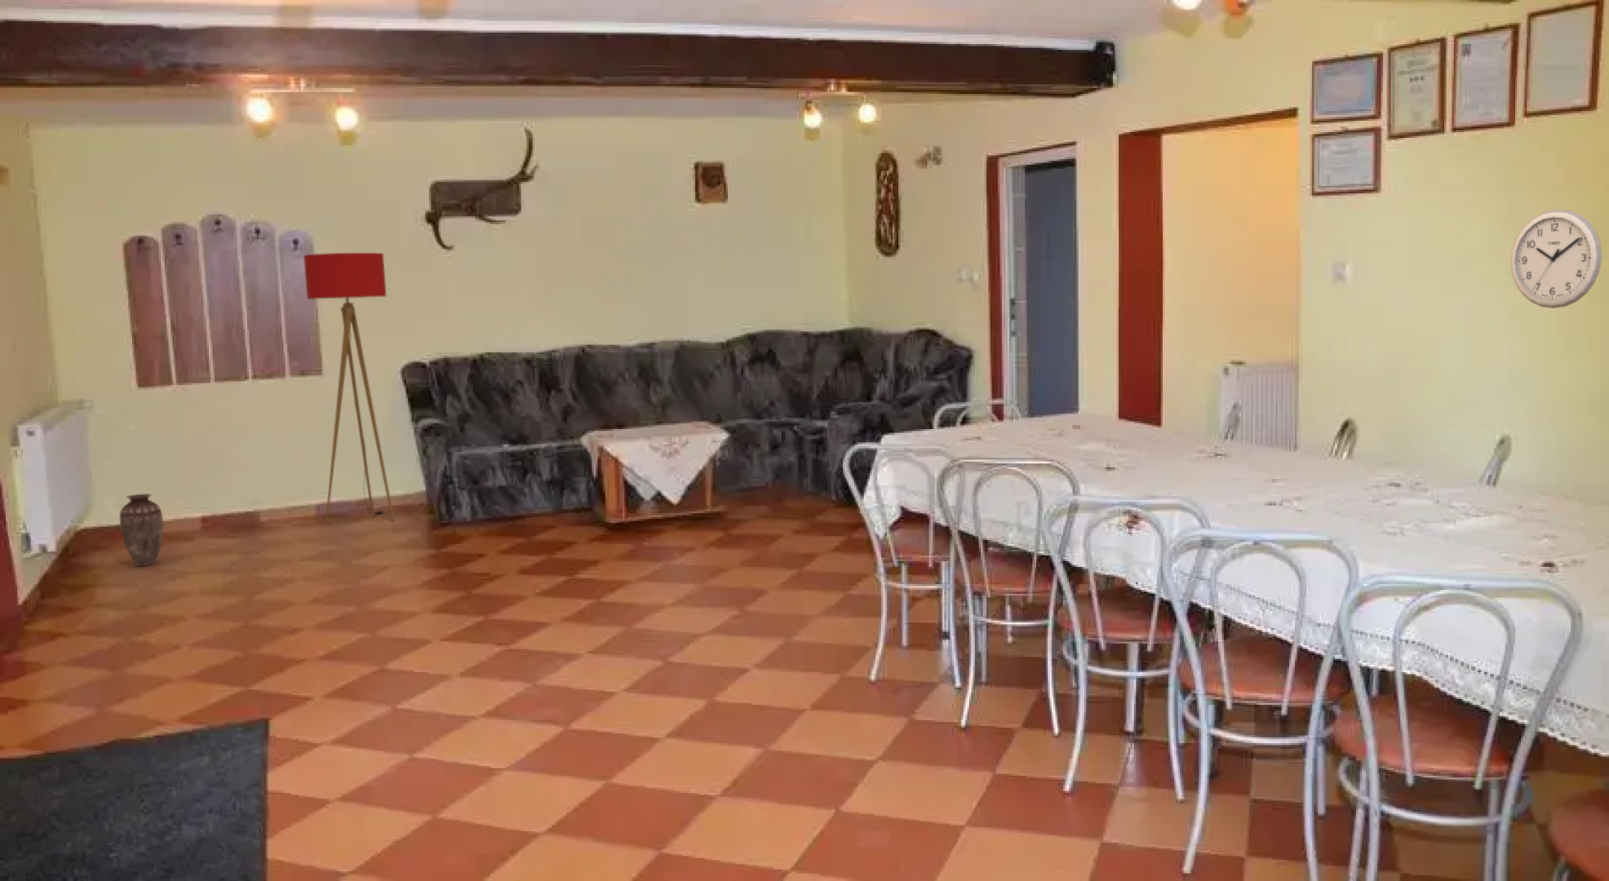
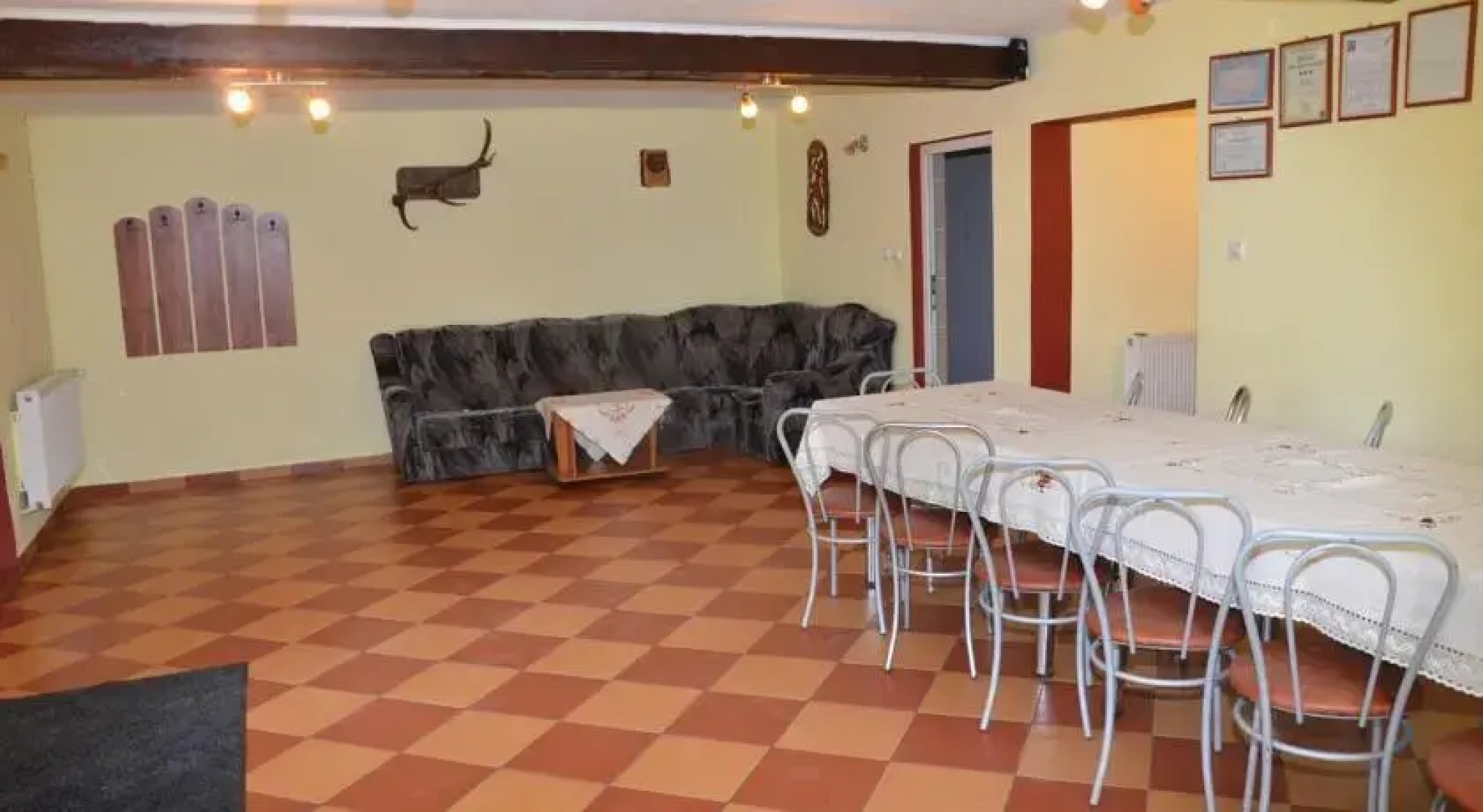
- wall clock [1509,208,1602,309]
- vase [119,493,164,567]
- floor lamp [303,252,395,524]
